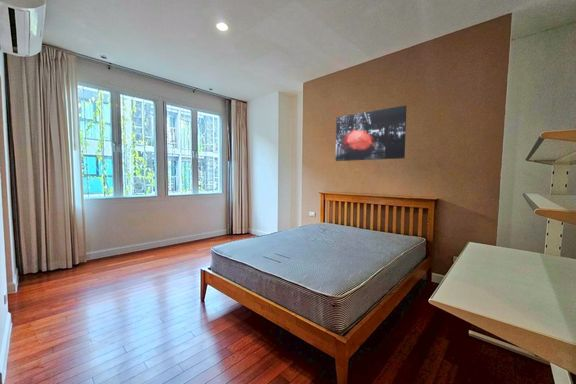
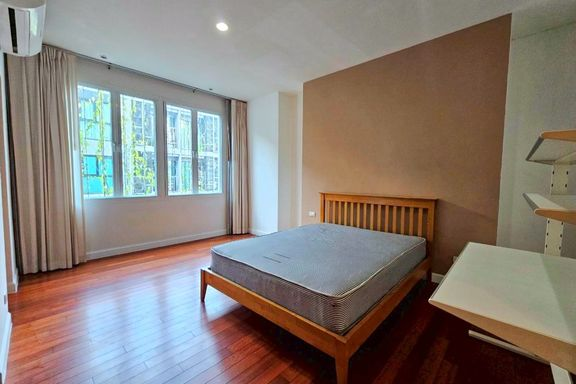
- wall art [335,104,407,162]
